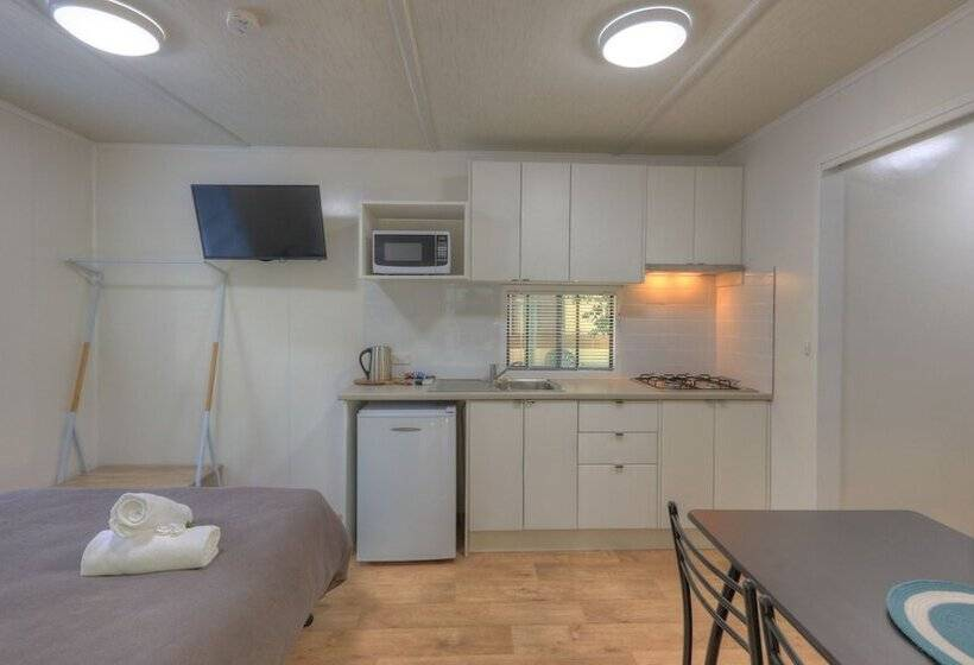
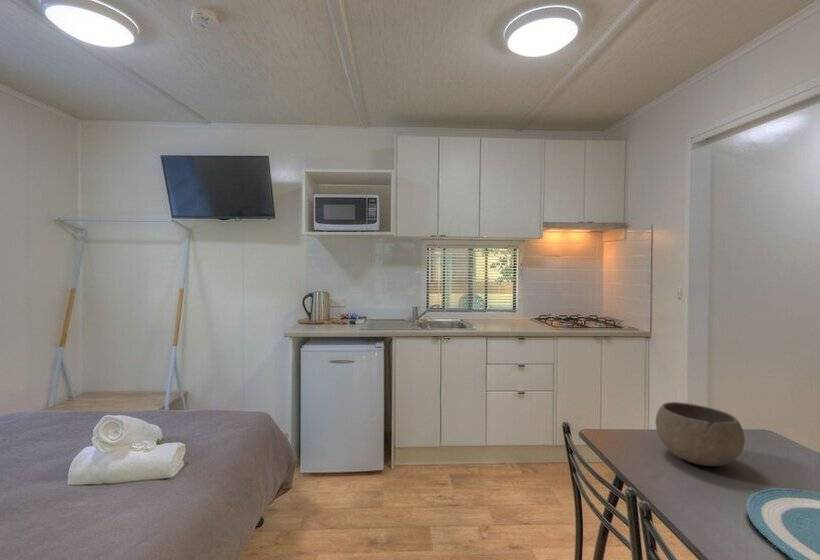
+ bowl [654,401,746,467]
